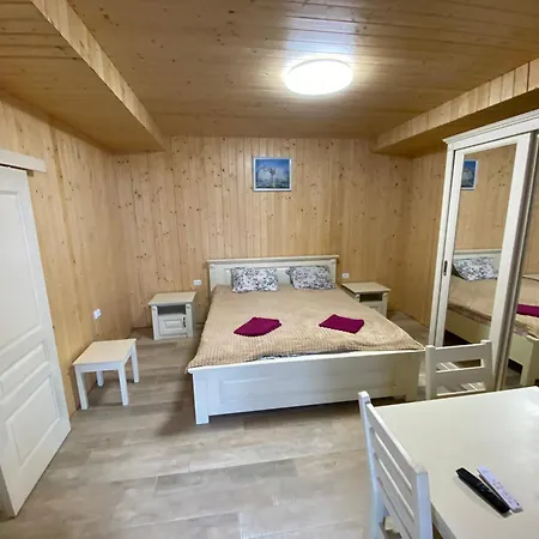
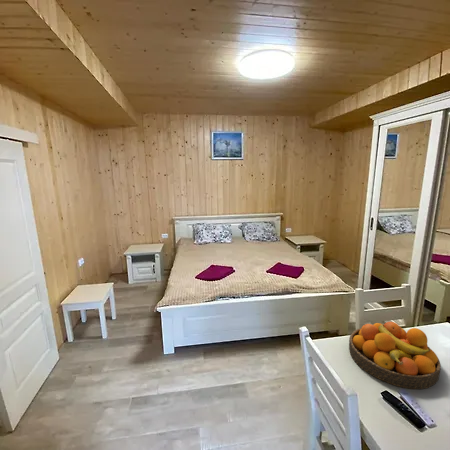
+ fruit bowl [348,321,442,390]
